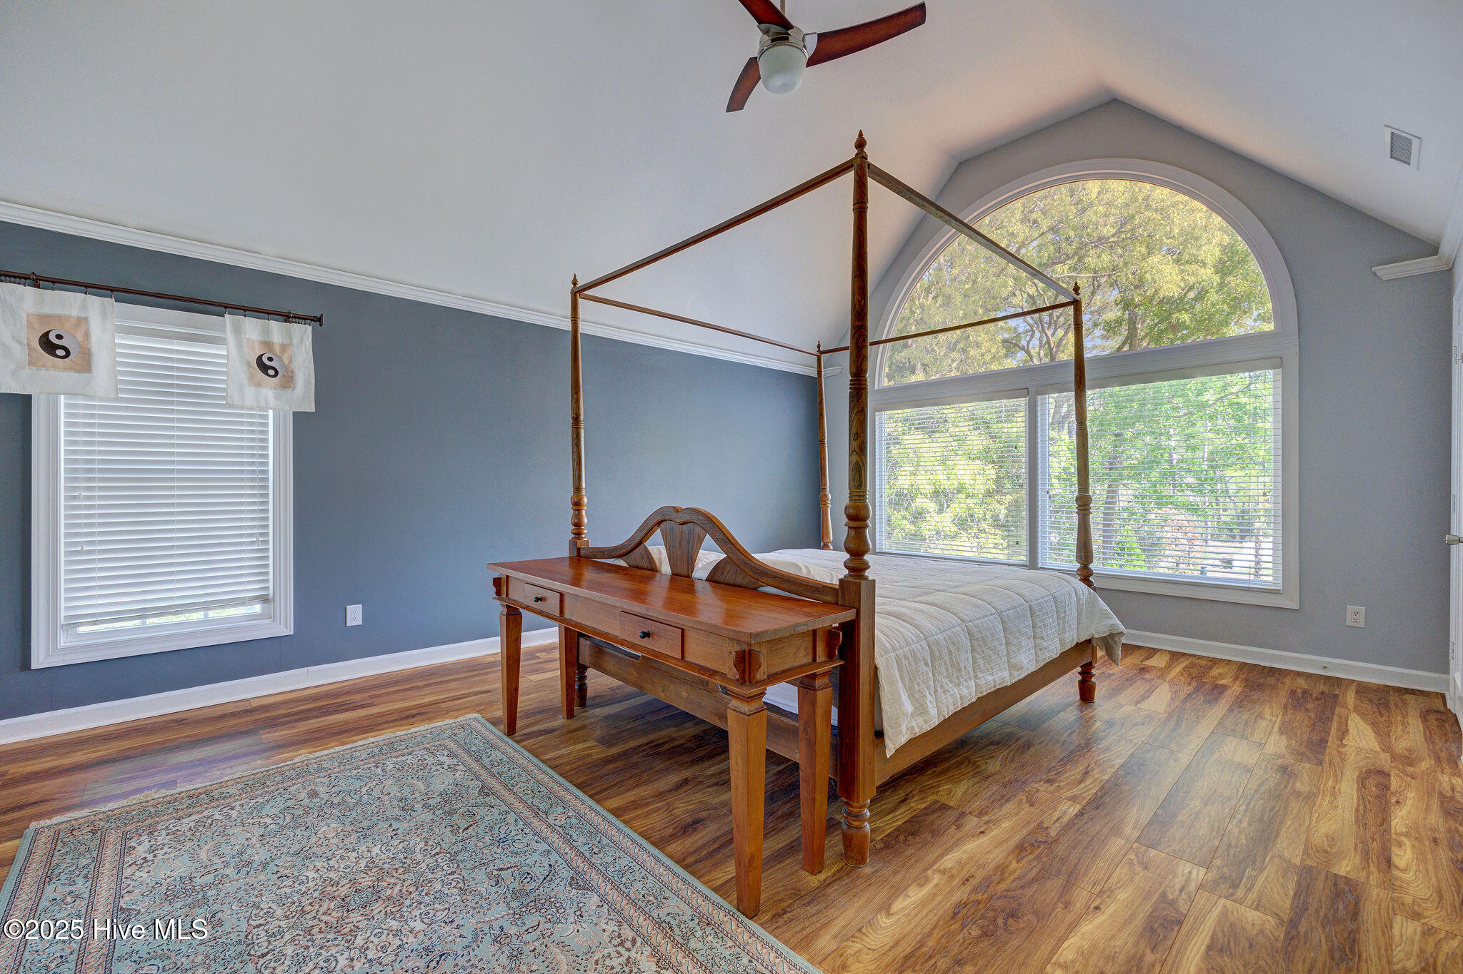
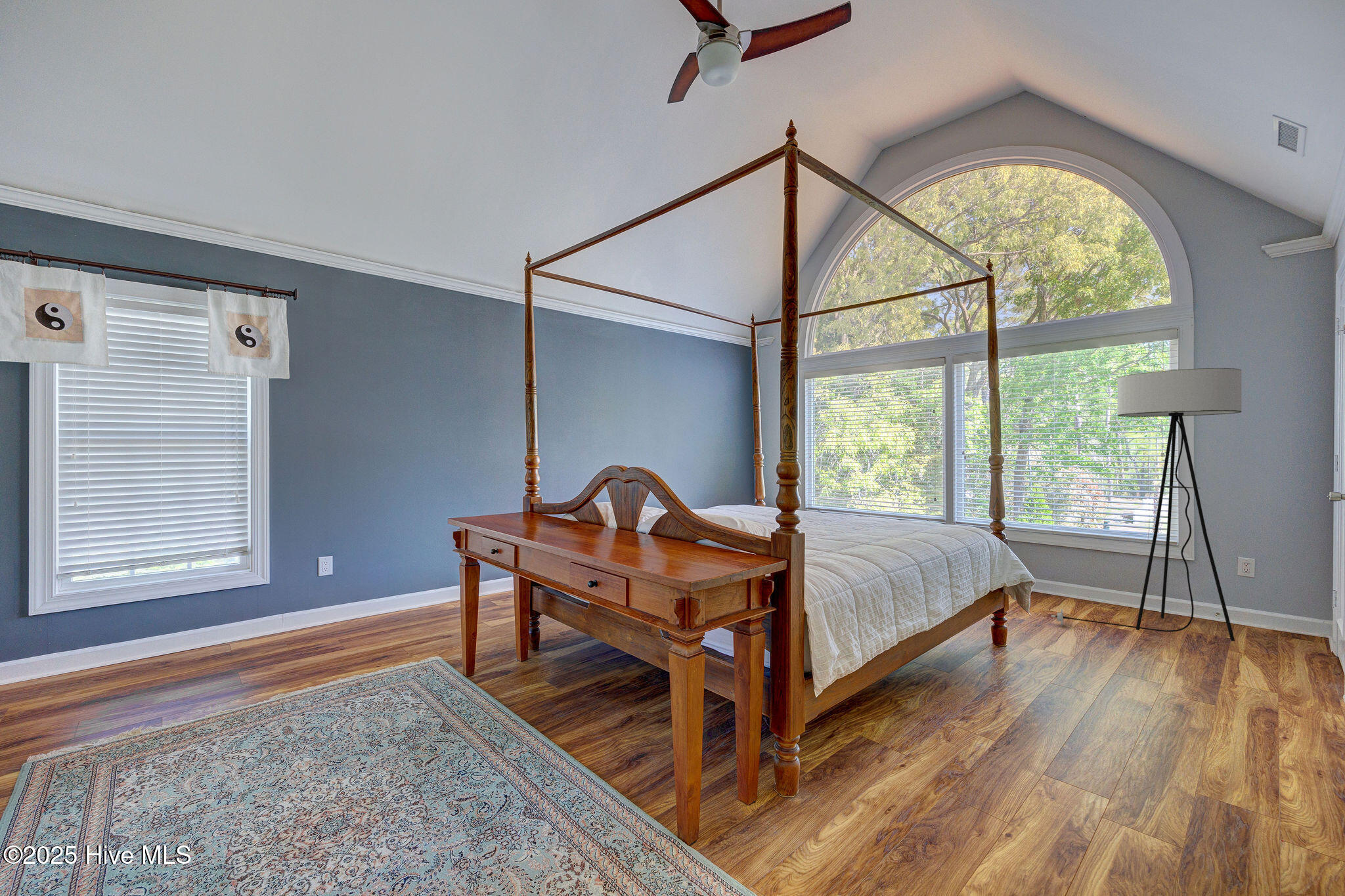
+ floor lamp [1051,368,1242,642]
